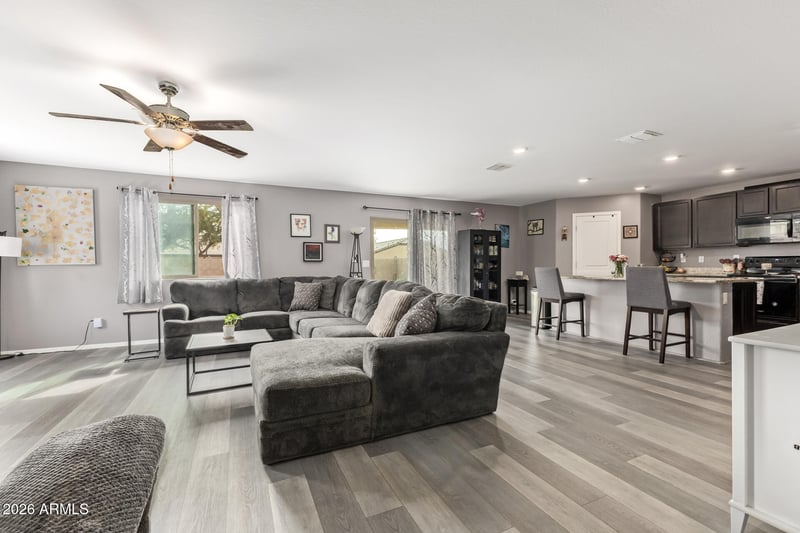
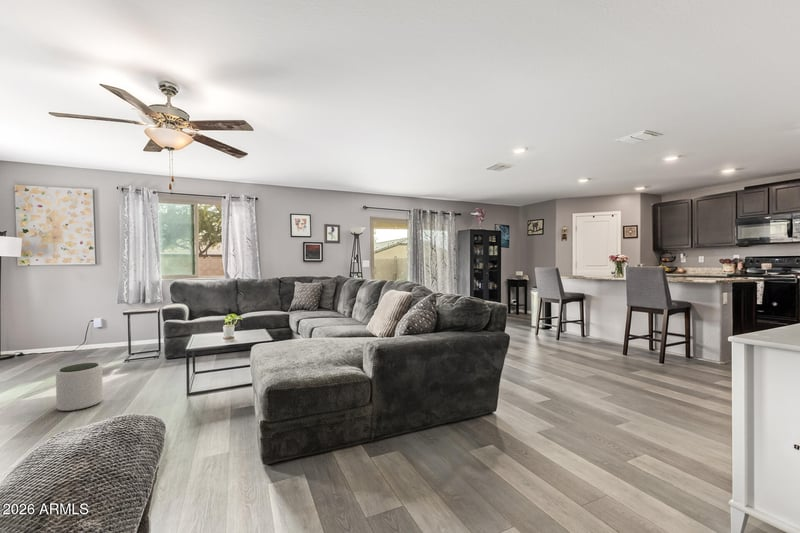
+ plant pot [55,362,104,412]
